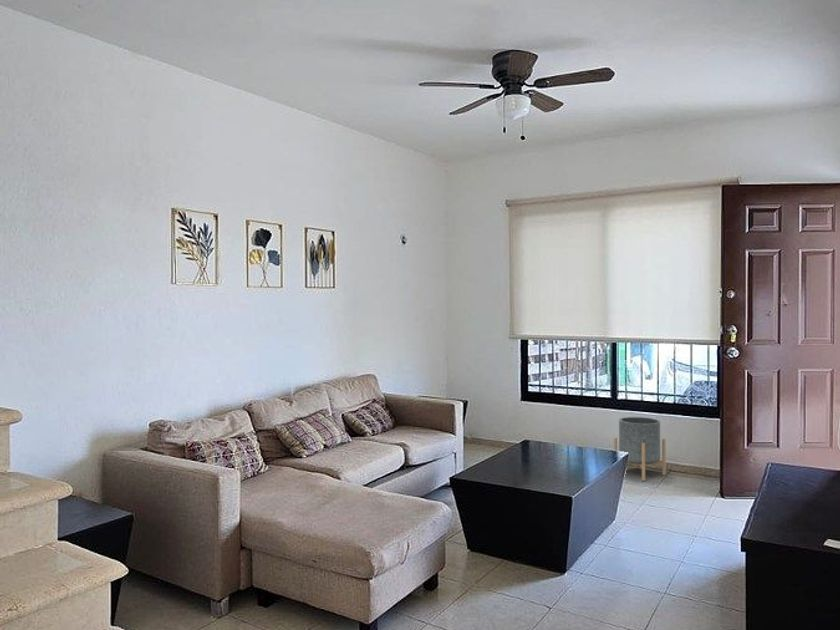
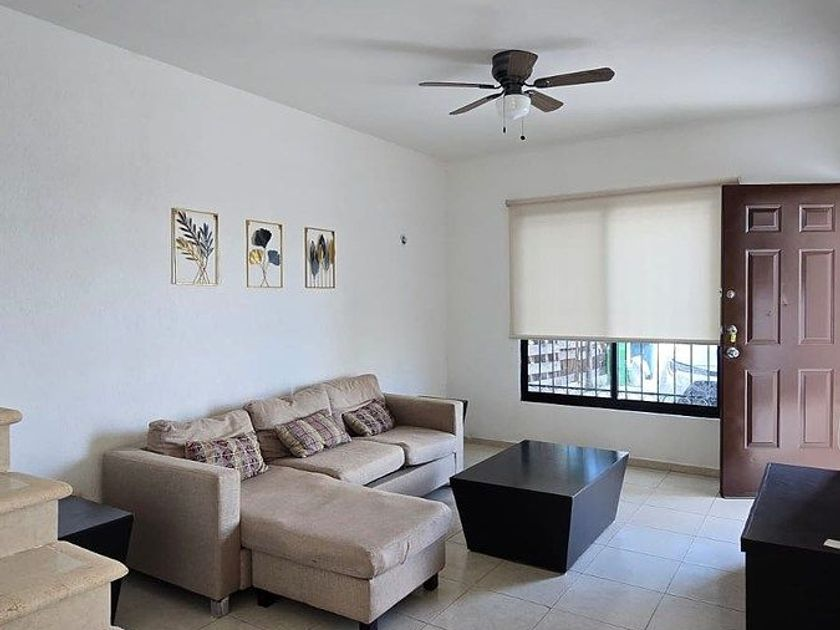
- planter [613,416,667,482]
